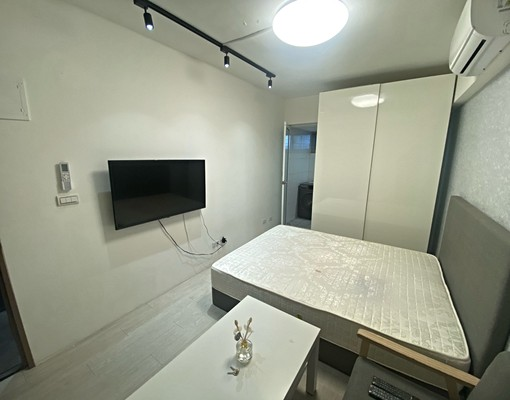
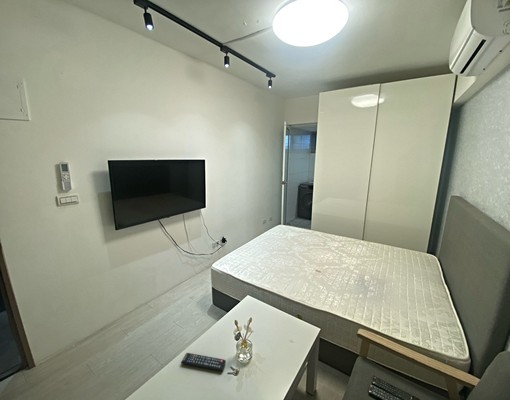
+ remote control [180,352,227,372]
